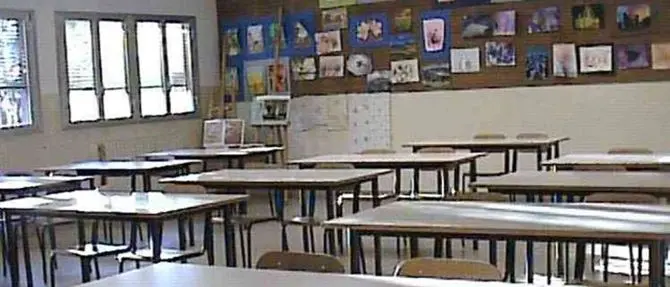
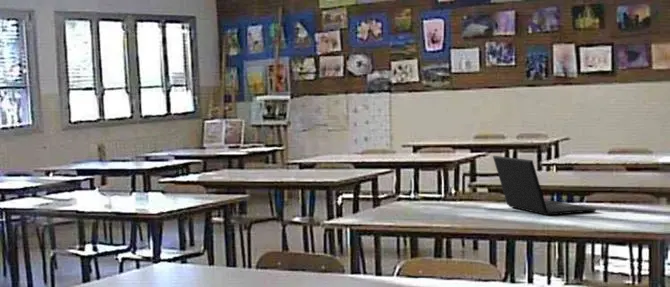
+ laptop [492,155,597,216]
